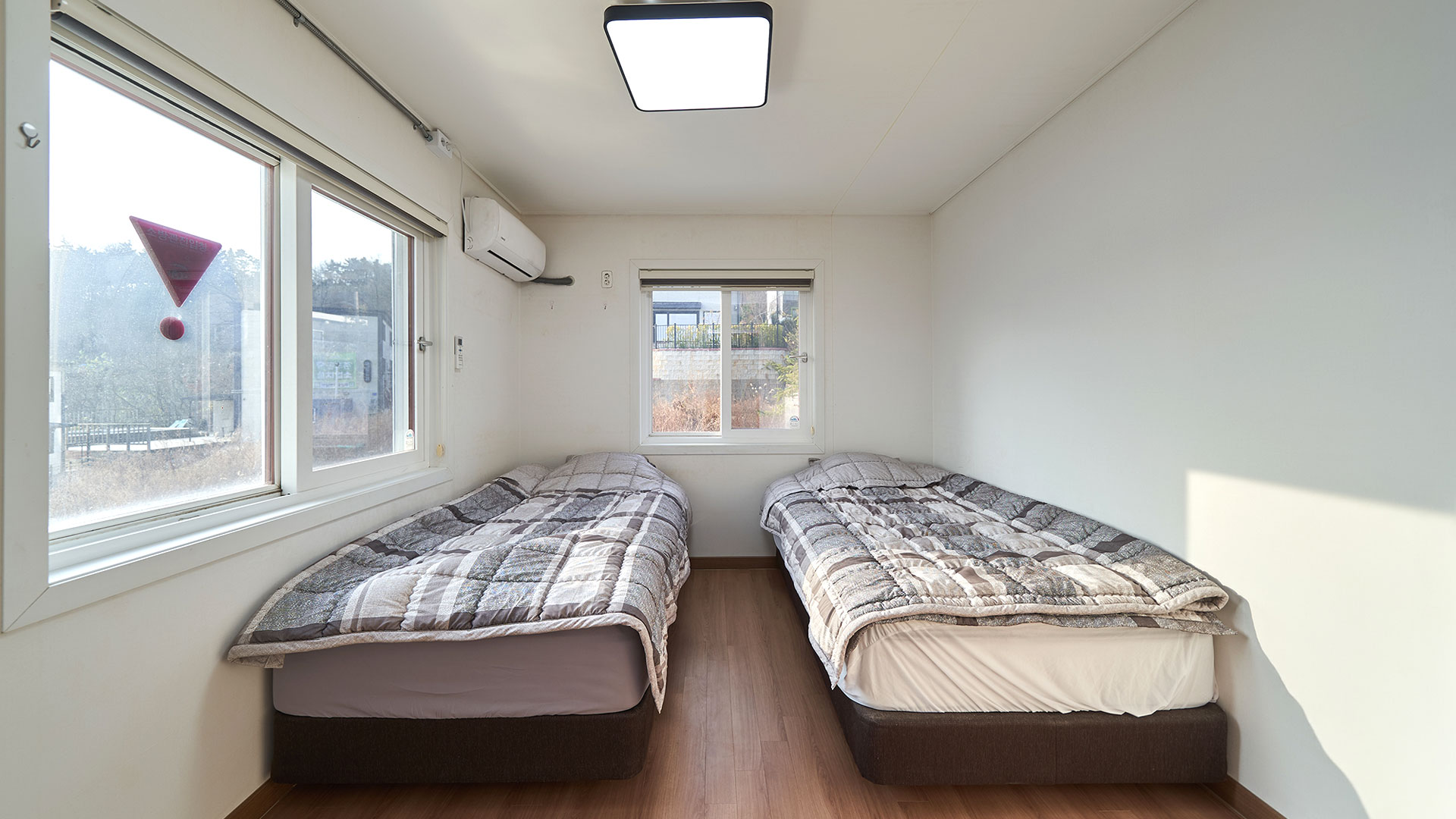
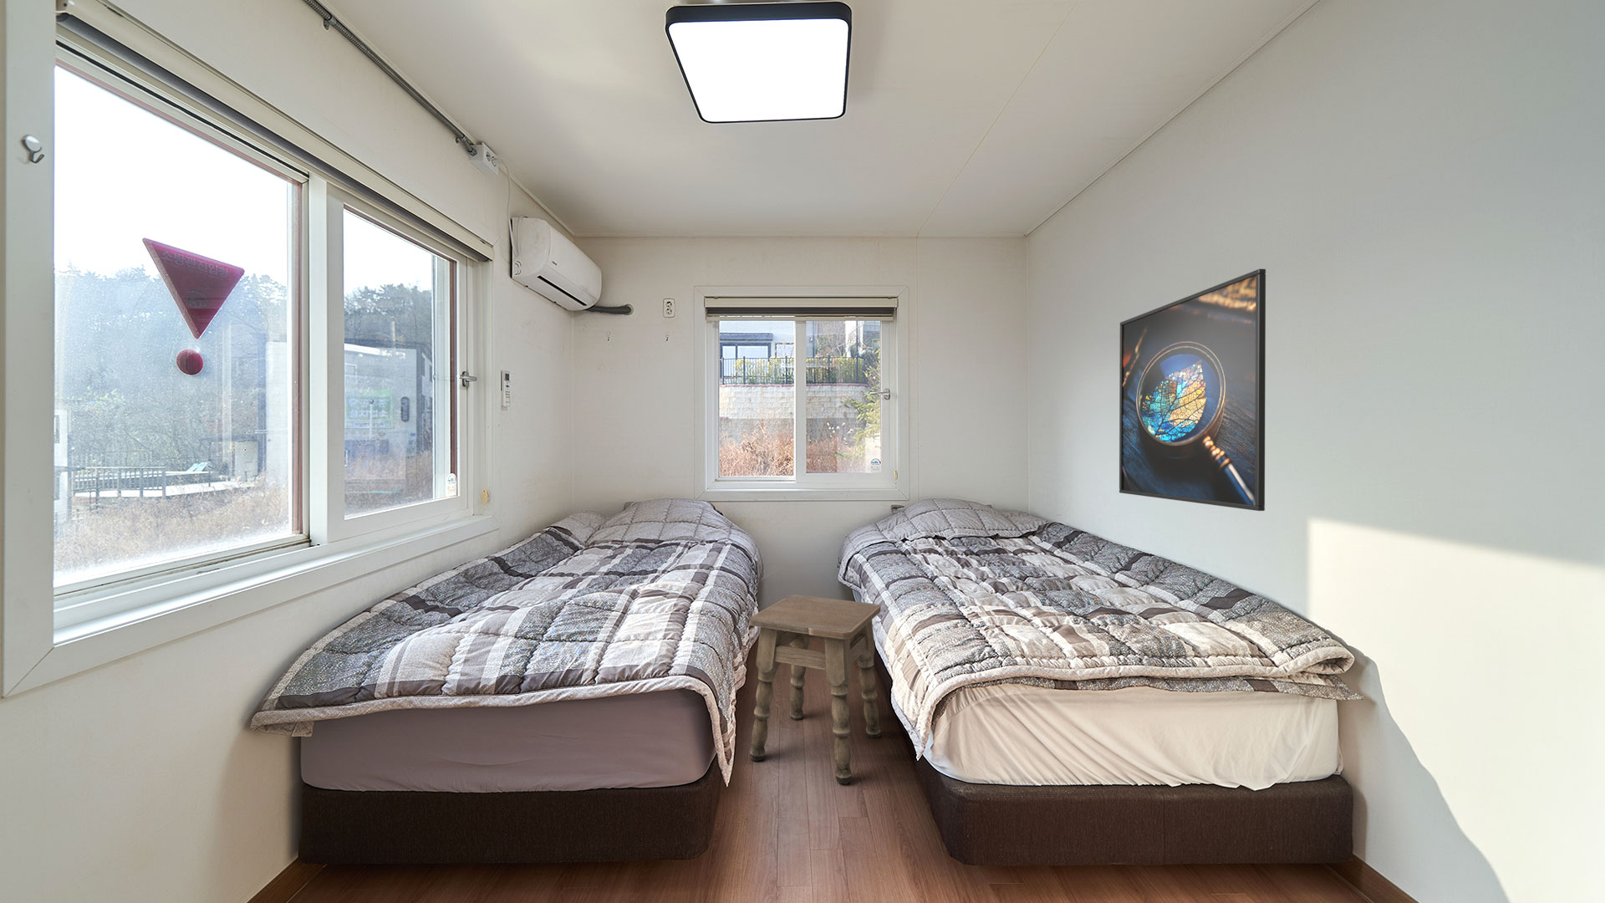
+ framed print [1119,268,1267,512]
+ side table [748,593,881,784]
